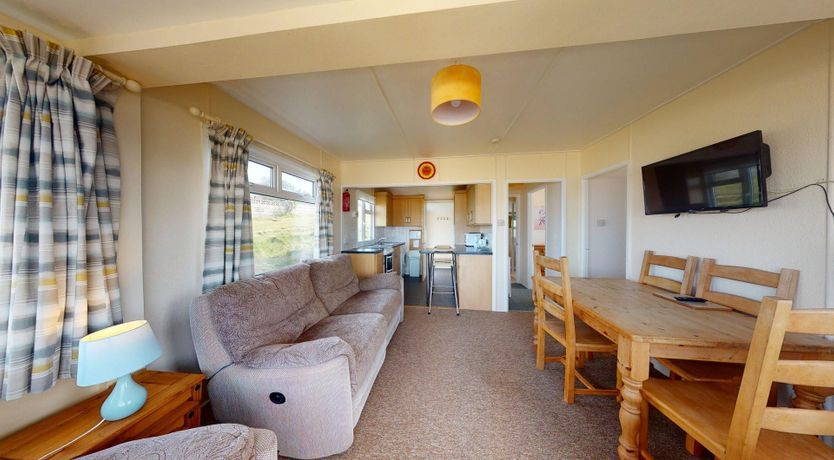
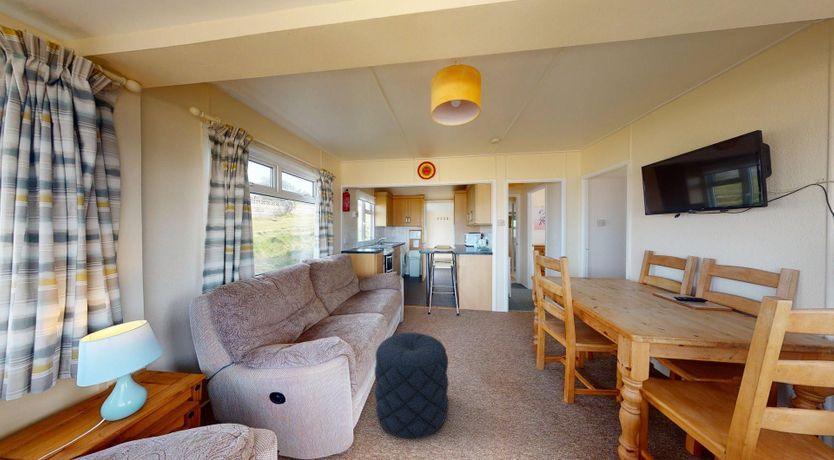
+ pouf [374,331,449,440]
